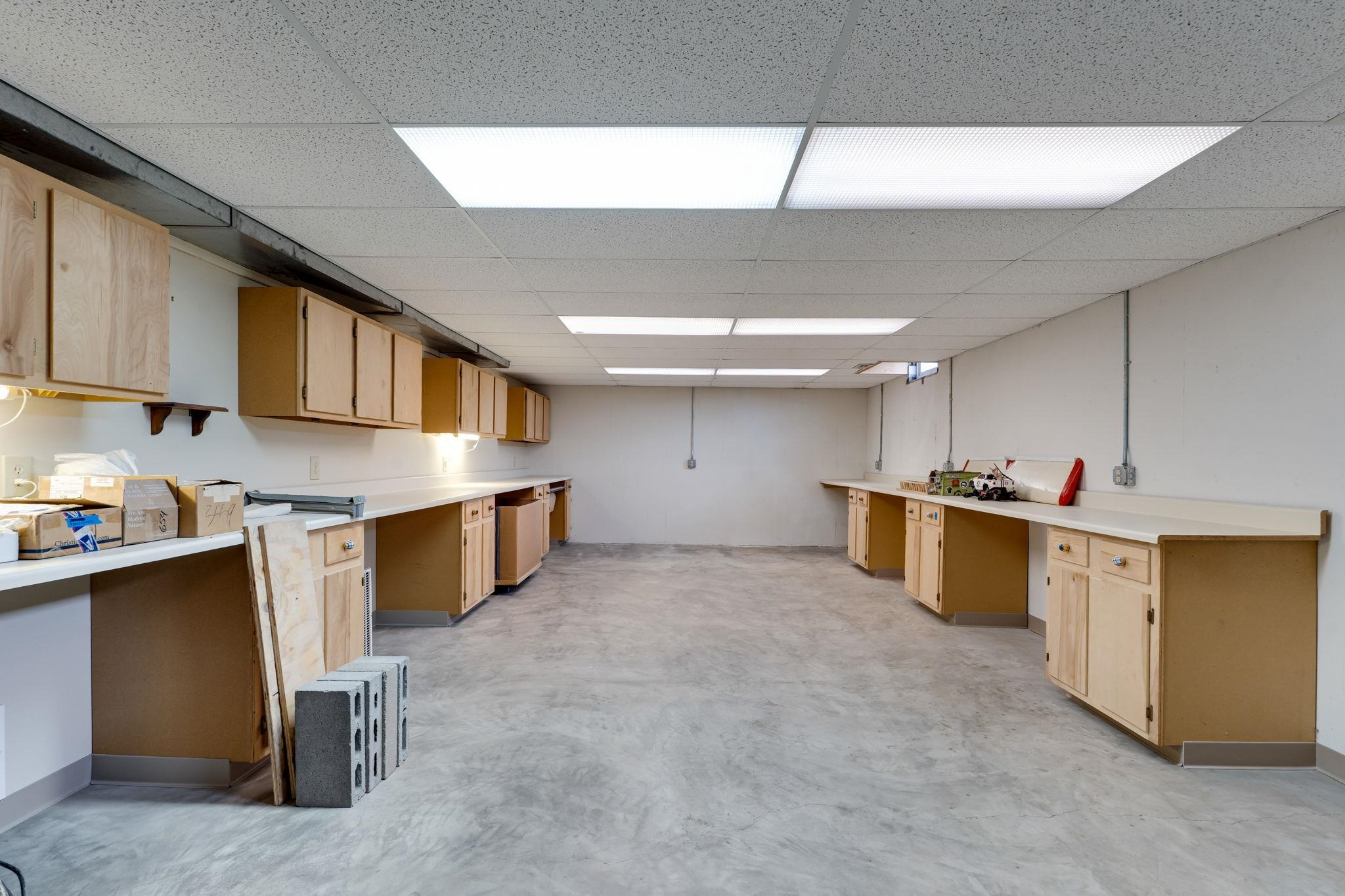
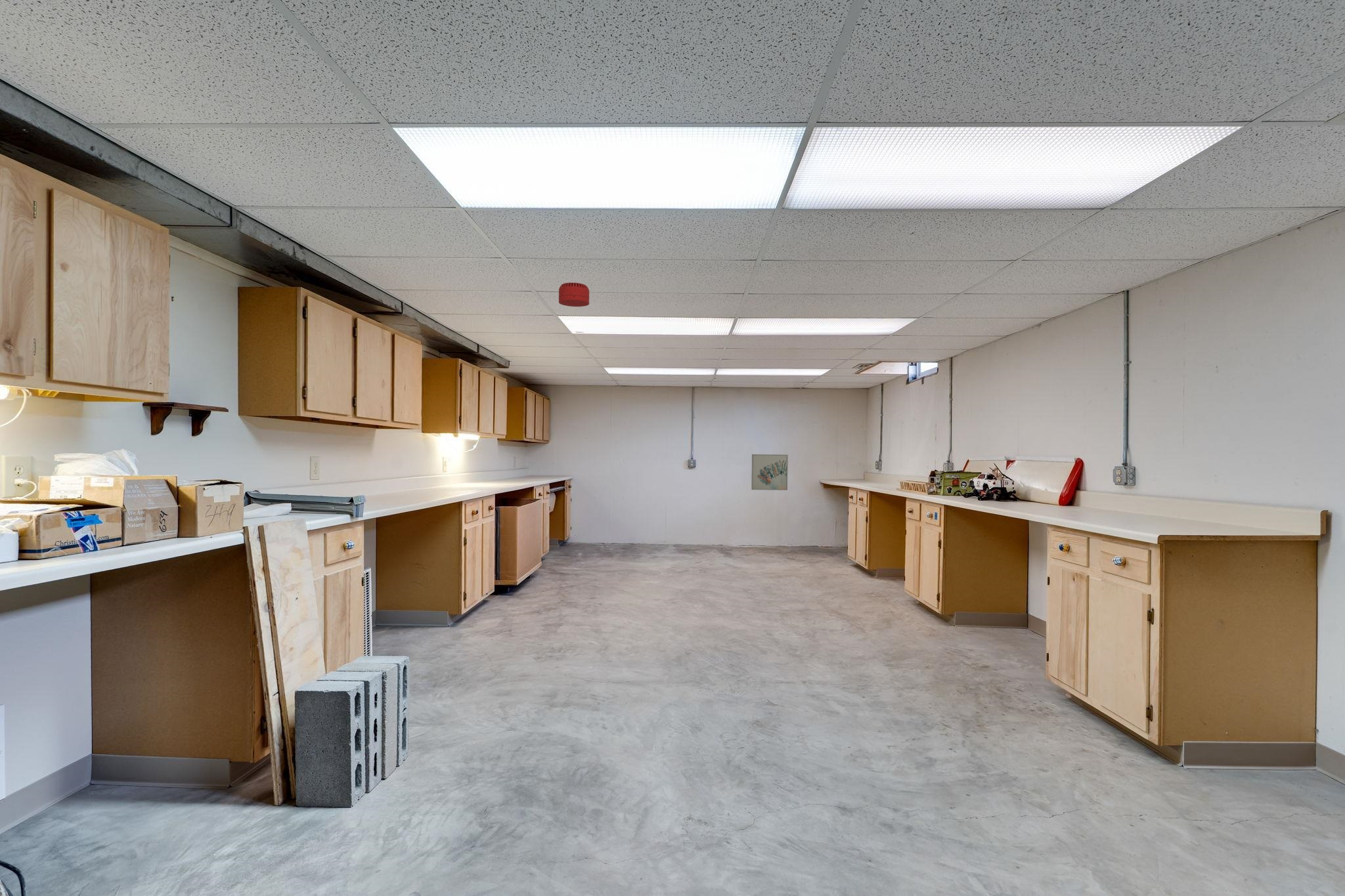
+ wall art [751,454,789,491]
+ smoke detector [558,282,590,307]
